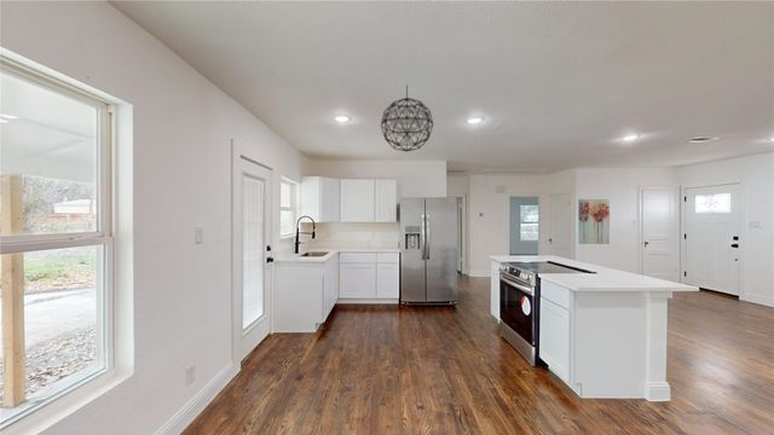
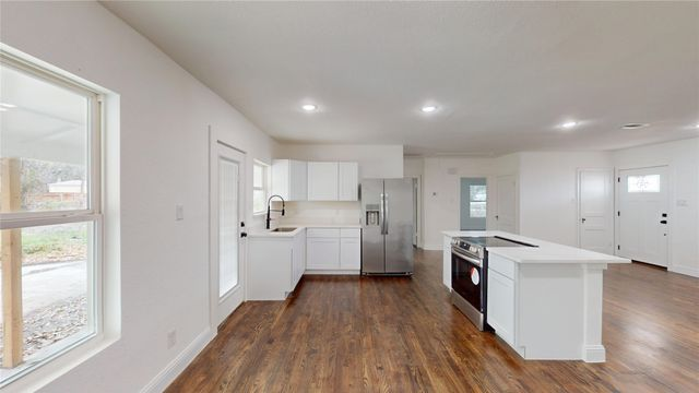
- wall art [577,198,611,245]
- pendant light [380,83,434,153]
